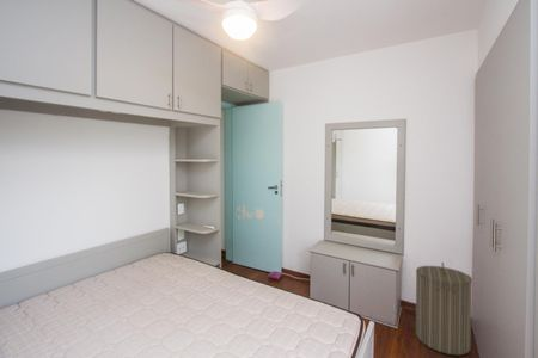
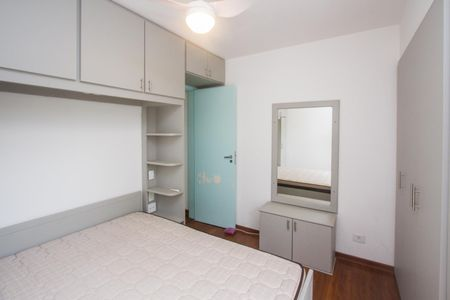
- laundry hamper [415,261,473,357]
